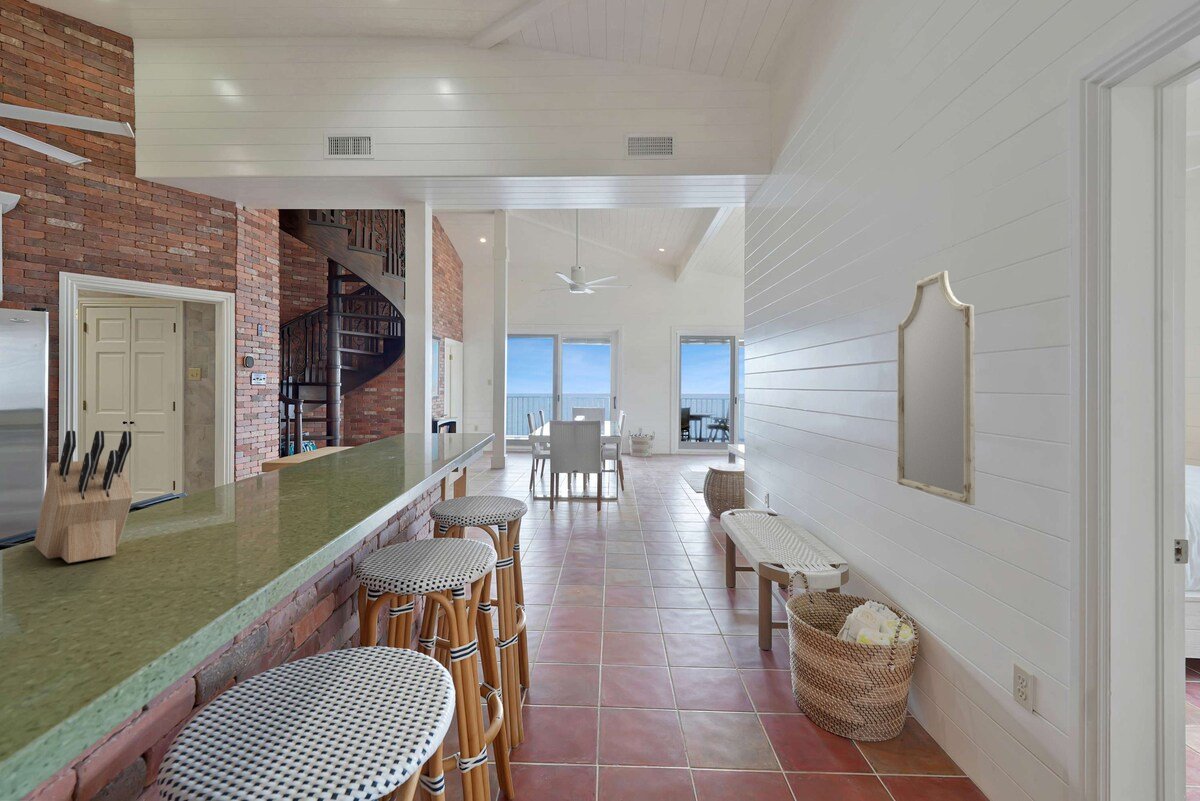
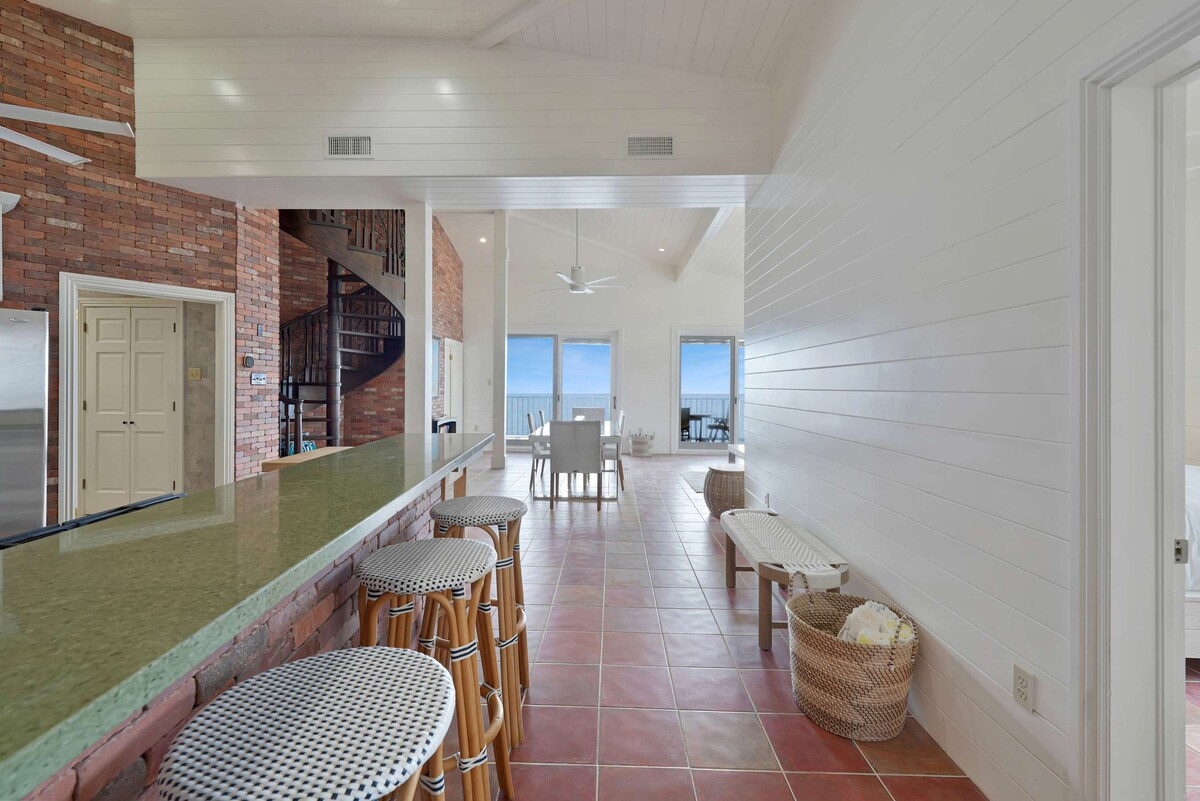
- home mirror [896,270,976,506]
- knife block [33,430,134,564]
